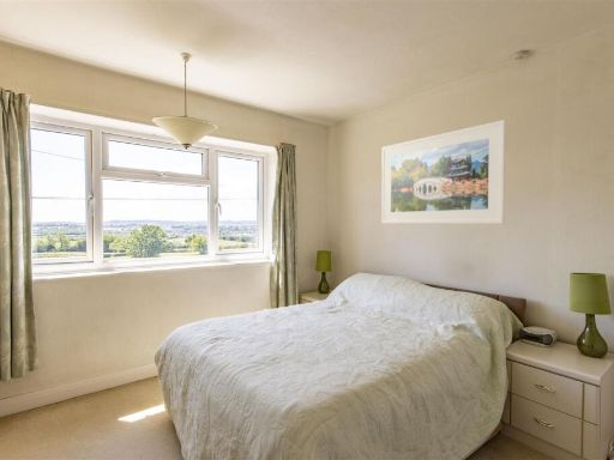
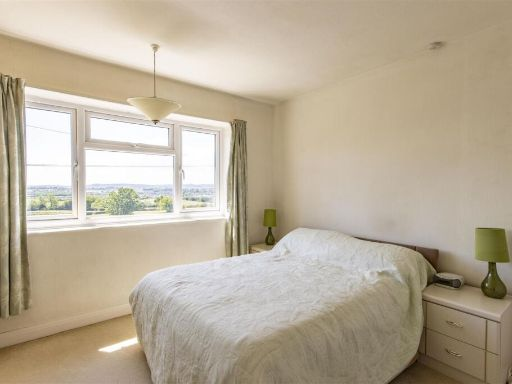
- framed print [380,119,507,225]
